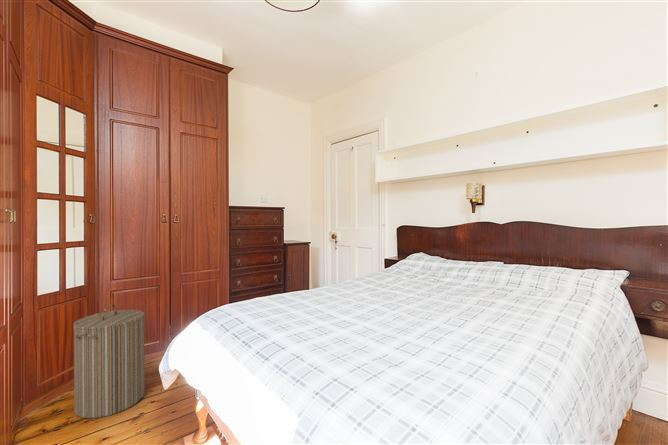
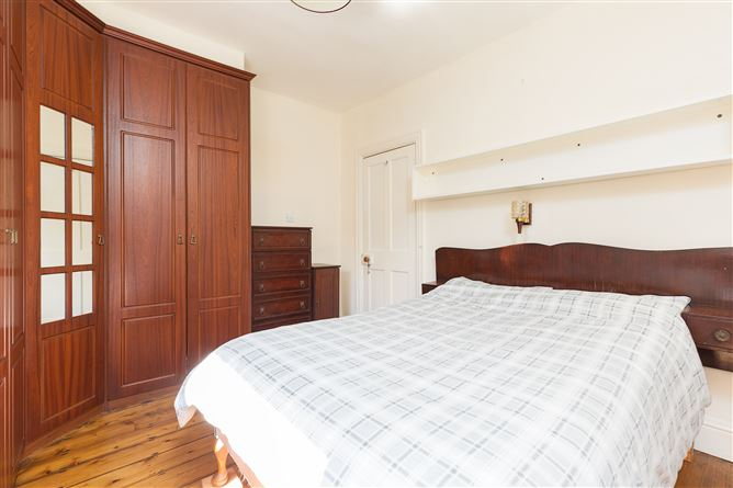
- laundry hamper [72,303,146,420]
